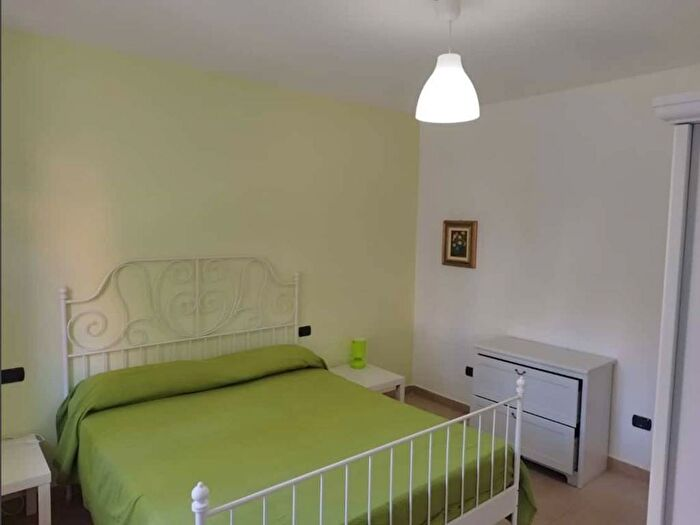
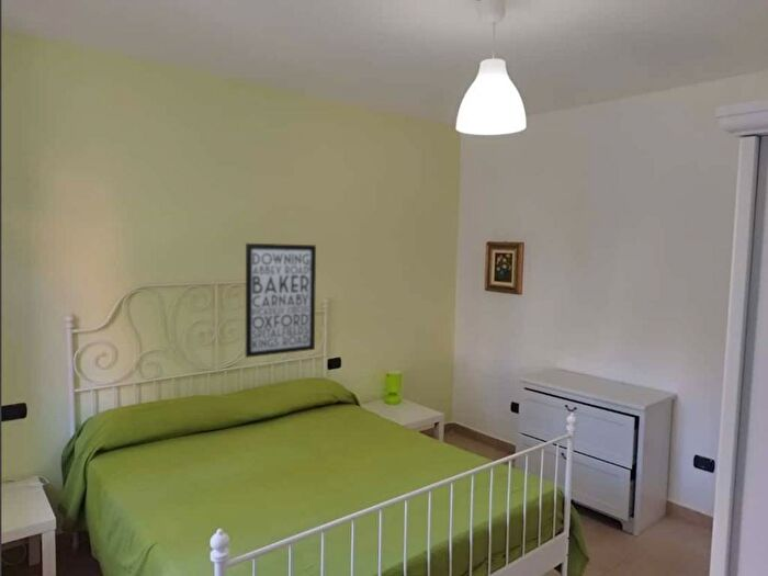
+ wall art [245,242,317,359]
